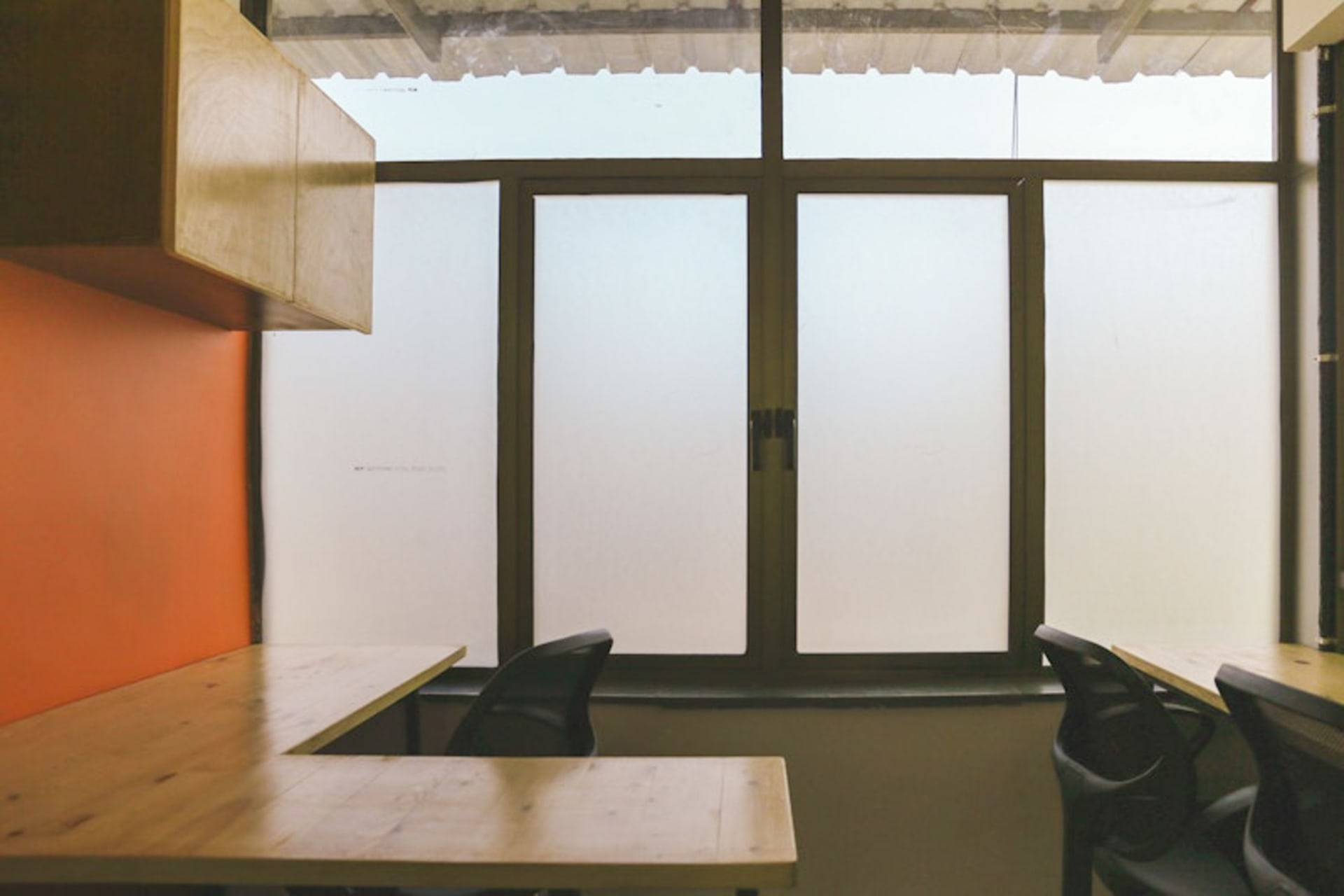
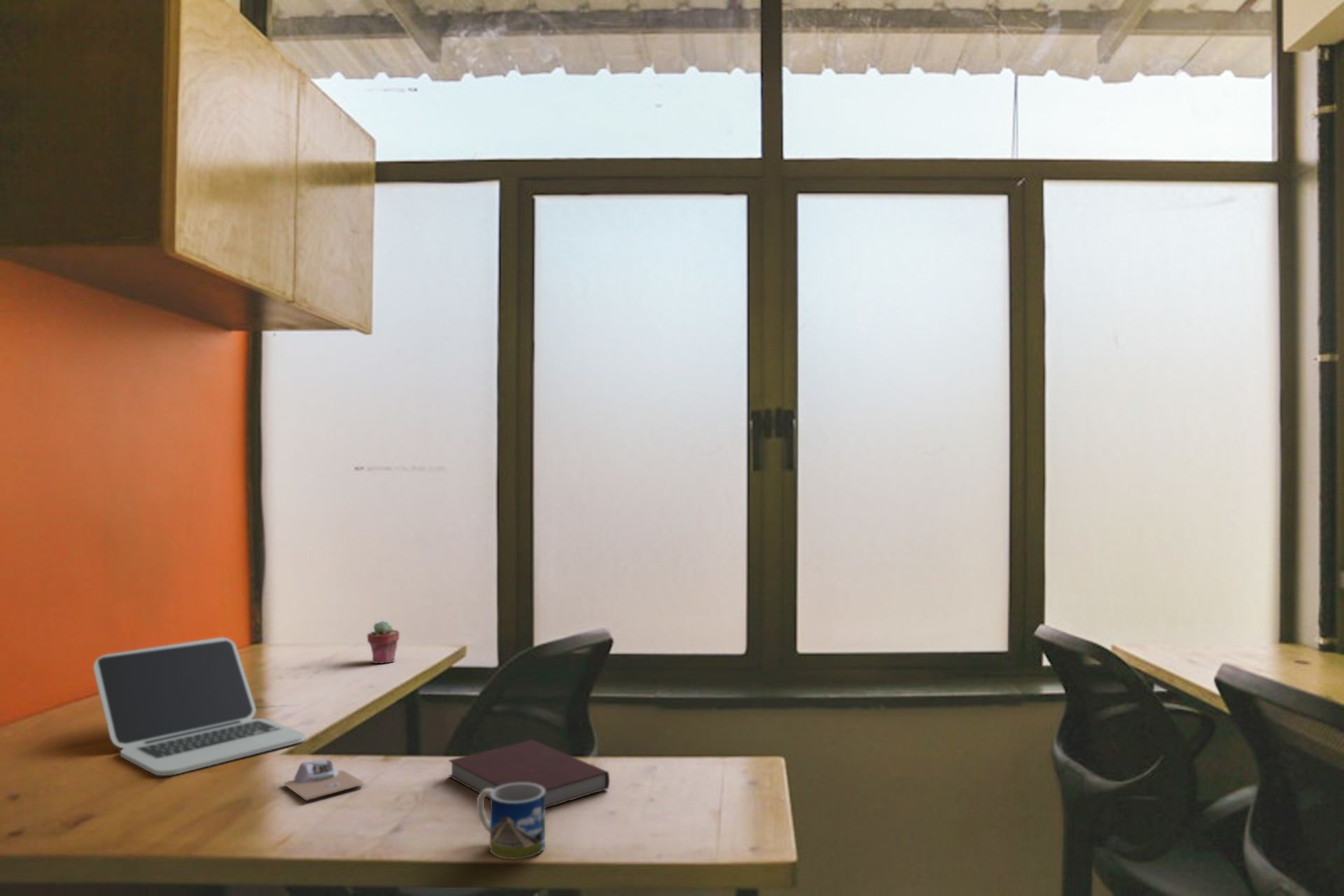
+ computer mouse [282,759,365,802]
+ potted succulent [366,620,400,664]
+ mug [476,783,546,860]
+ notebook [447,739,610,809]
+ laptop [92,636,306,776]
